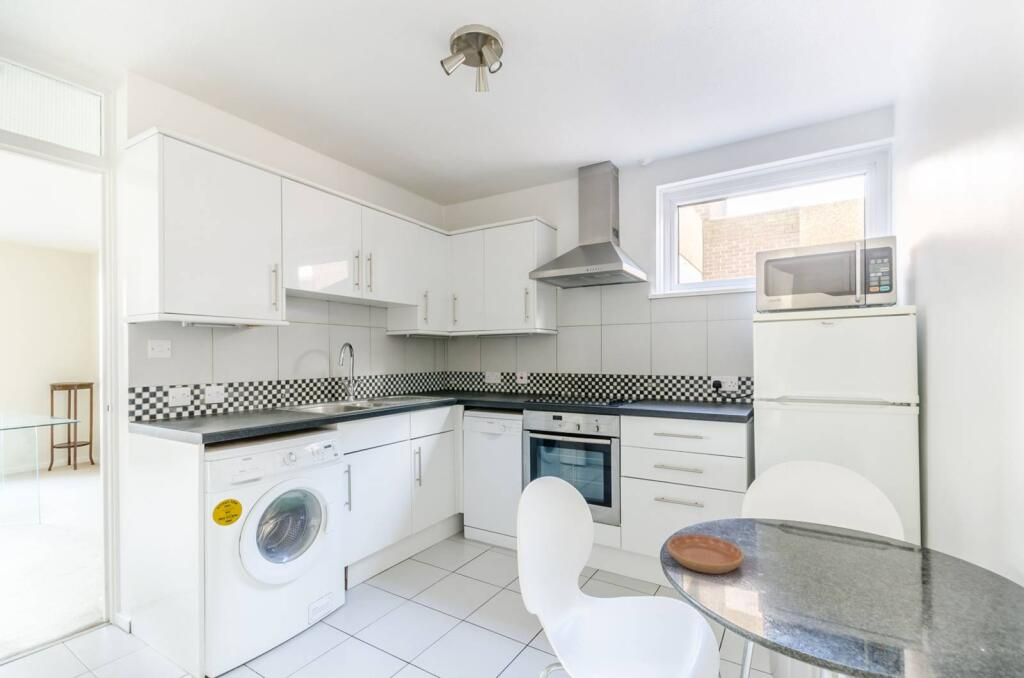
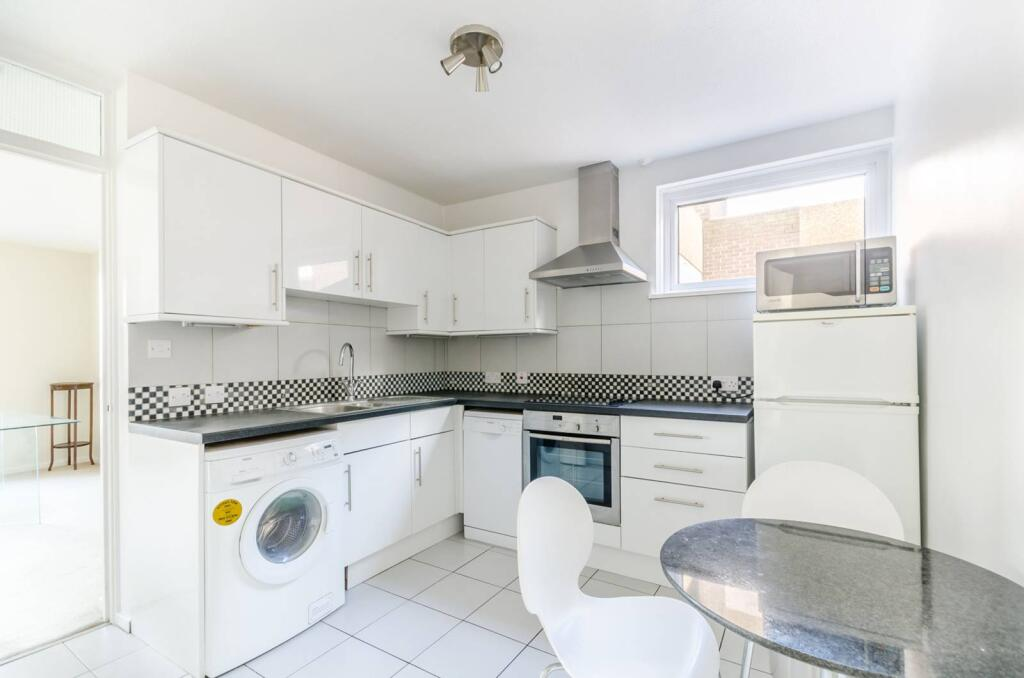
- saucer [666,533,745,575]
